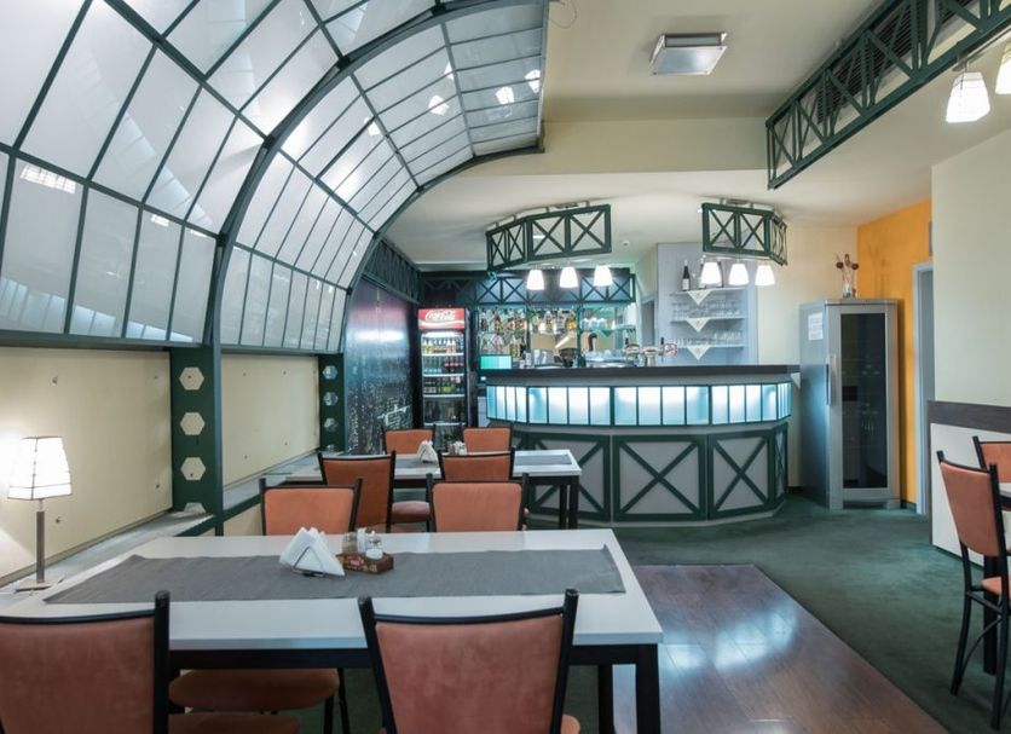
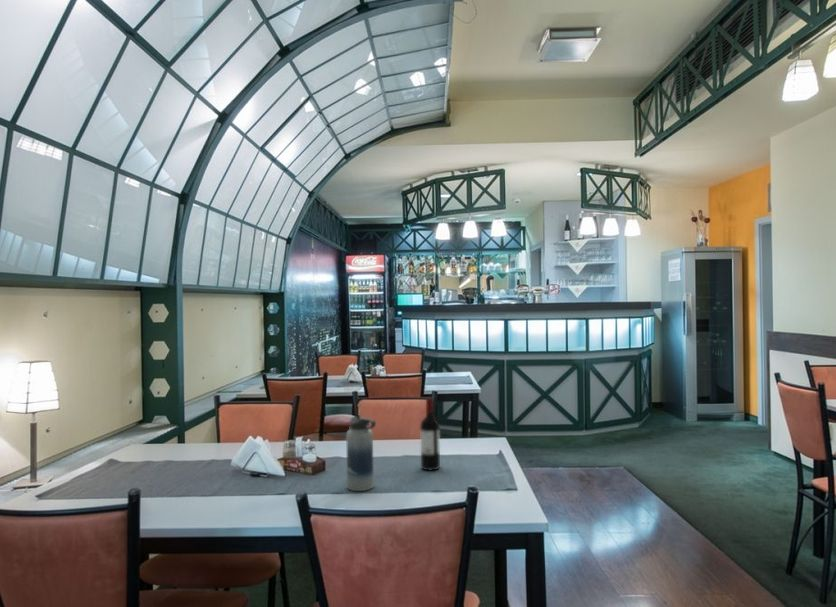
+ wine bottle [419,397,441,471]
+ water bottle [345,414,377,492]
